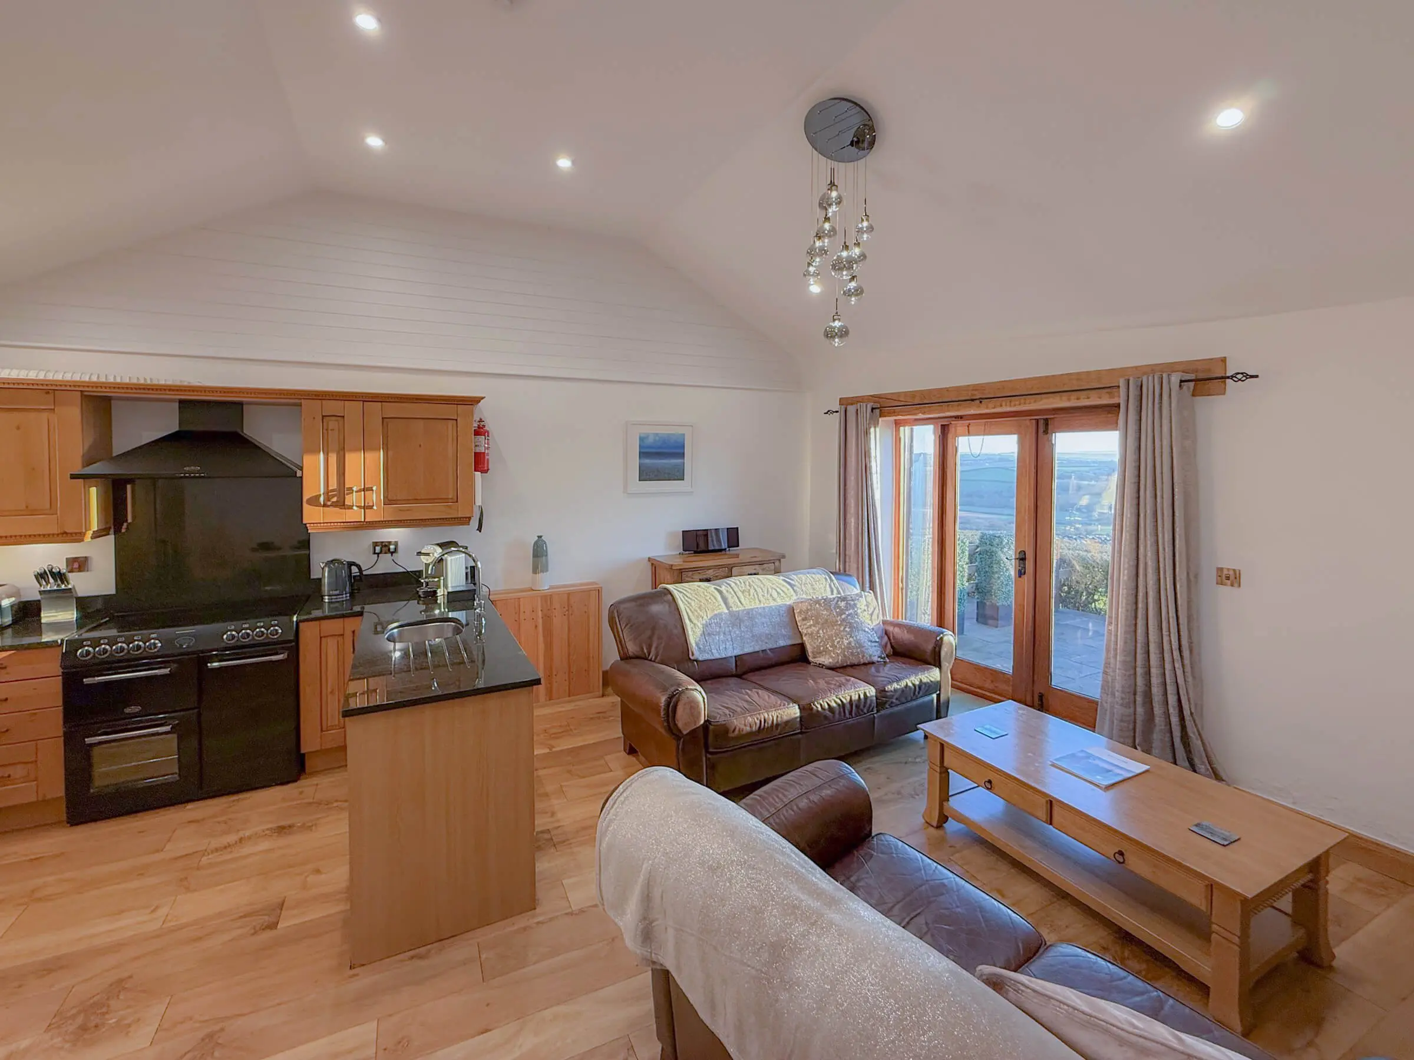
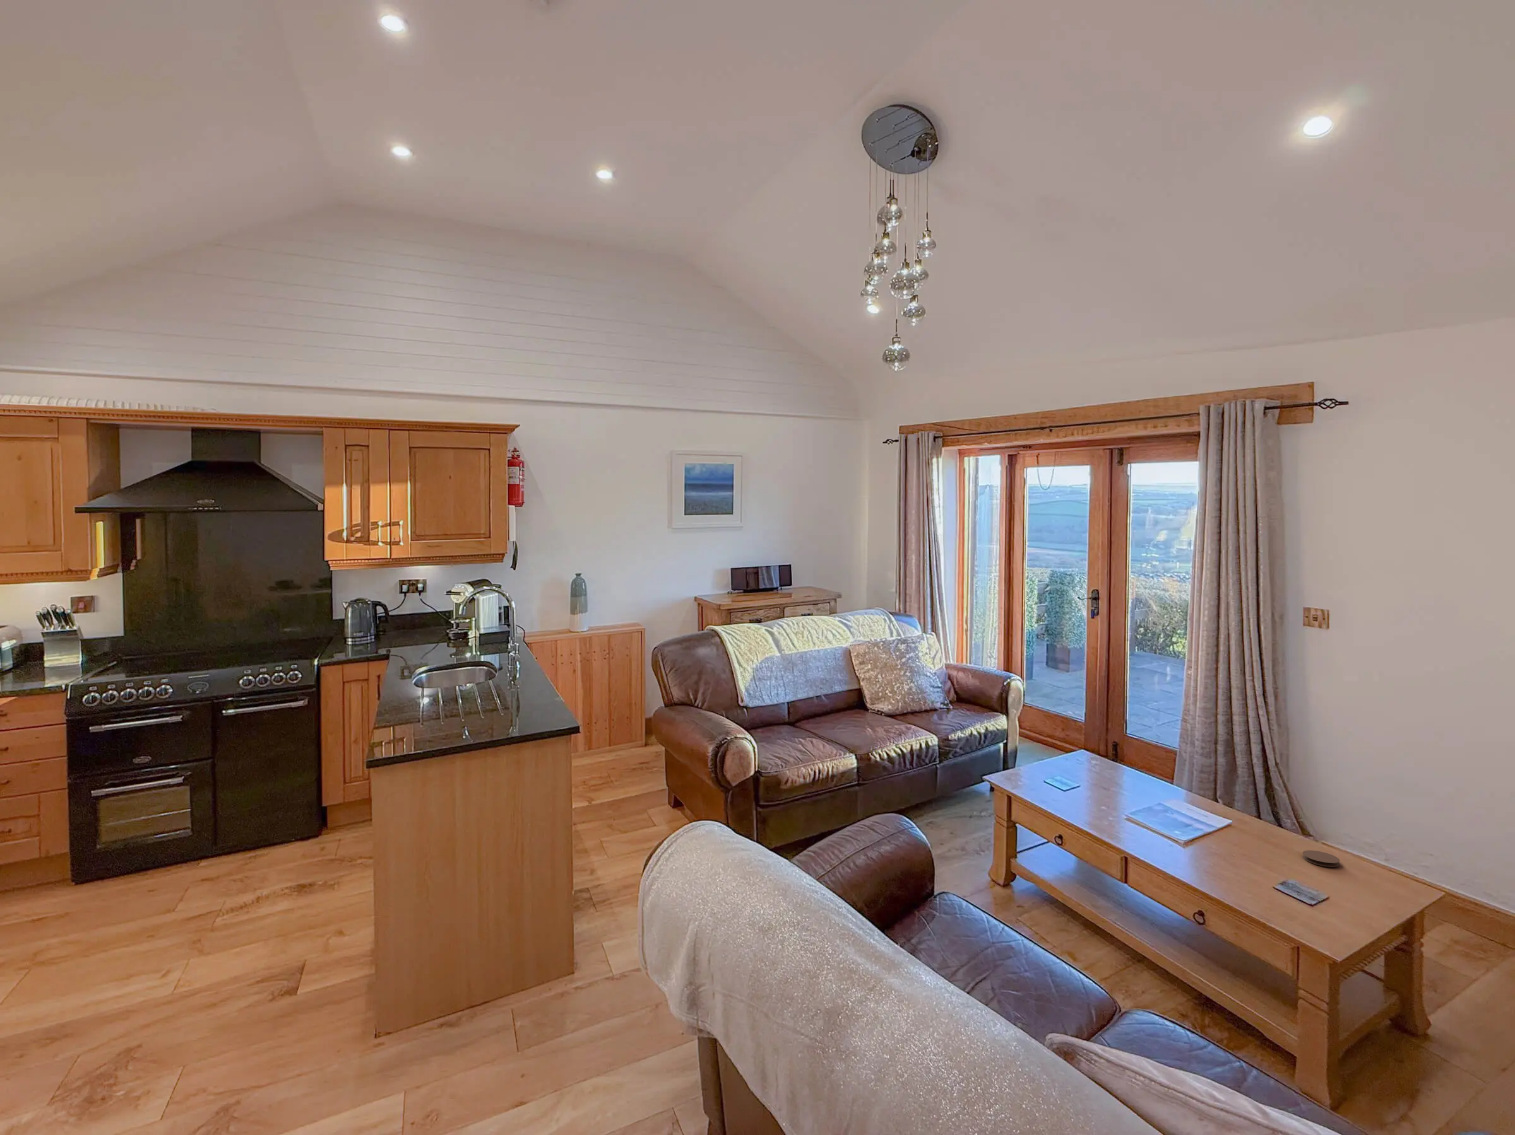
+ coaster [1301,849,1340,868]
